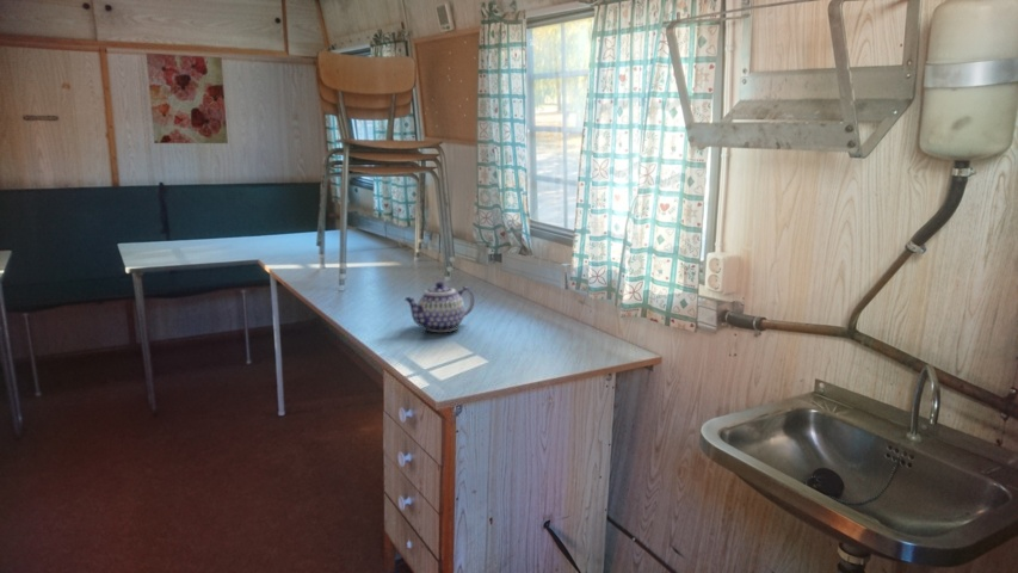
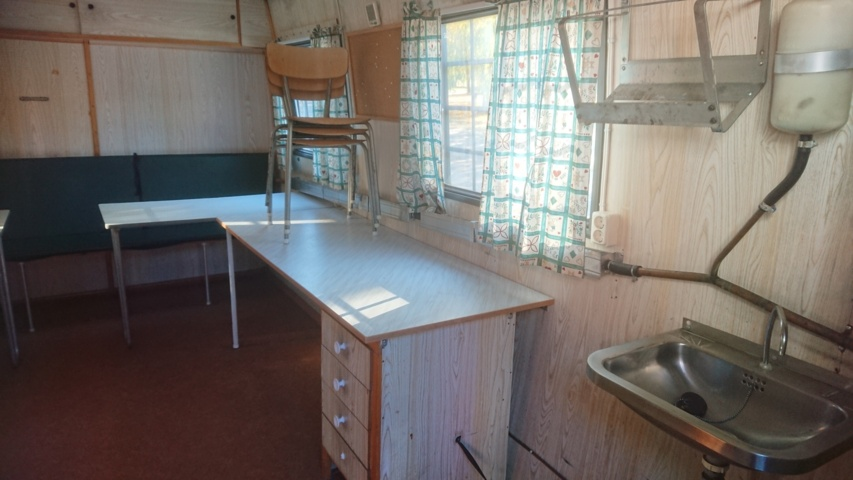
- teapot [403,281,475,333]
- wall art [144,51,229,144]
